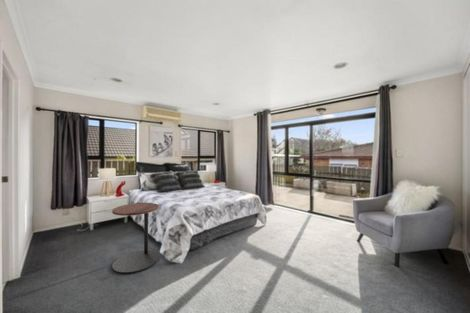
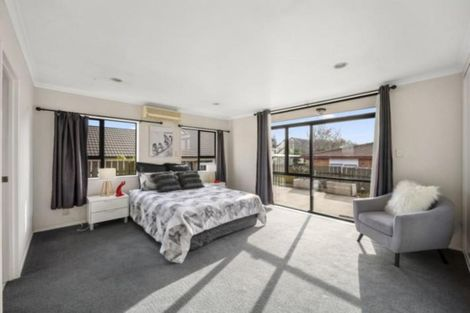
- side table [111,202,160,274]
